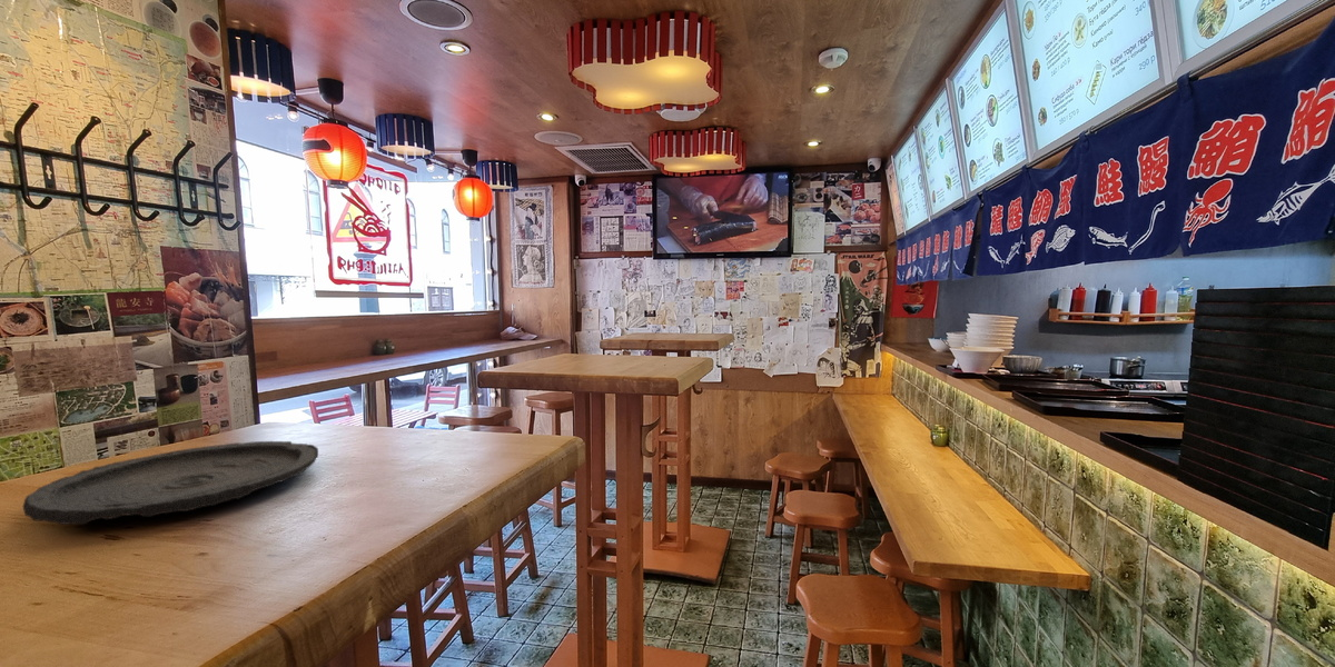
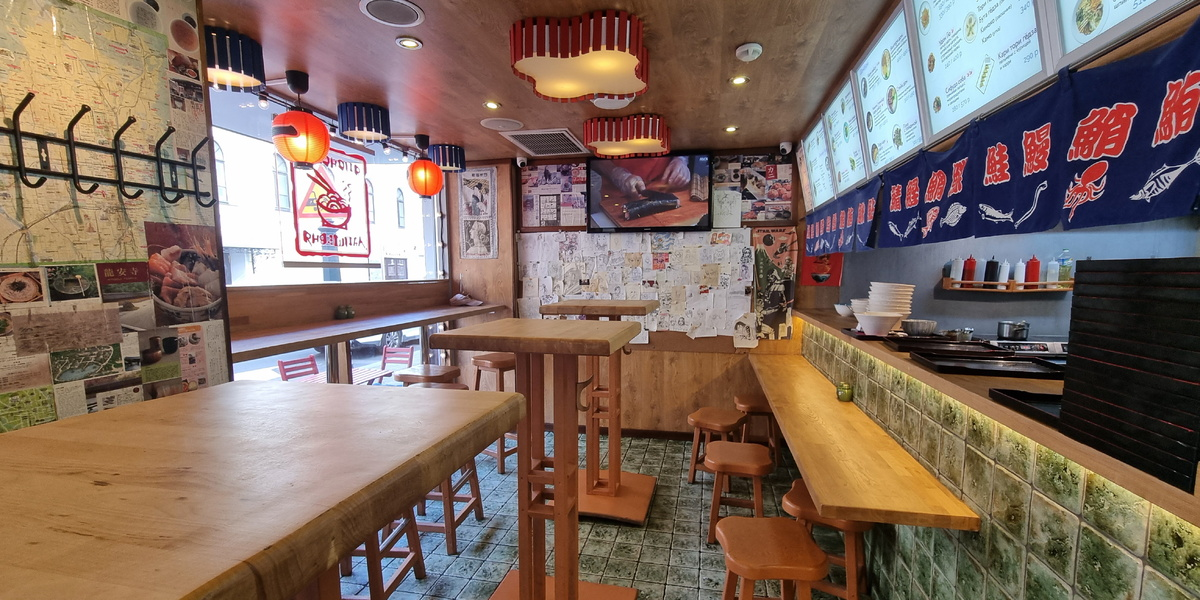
- plate [22,440,319,526]
